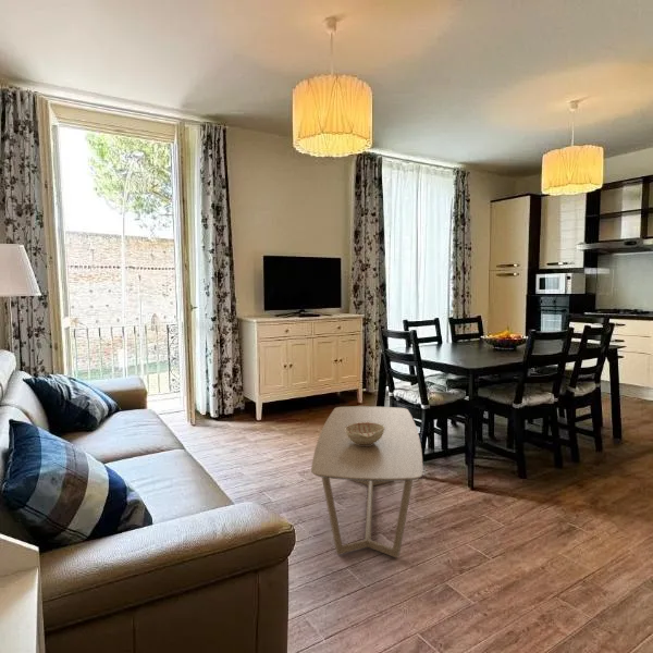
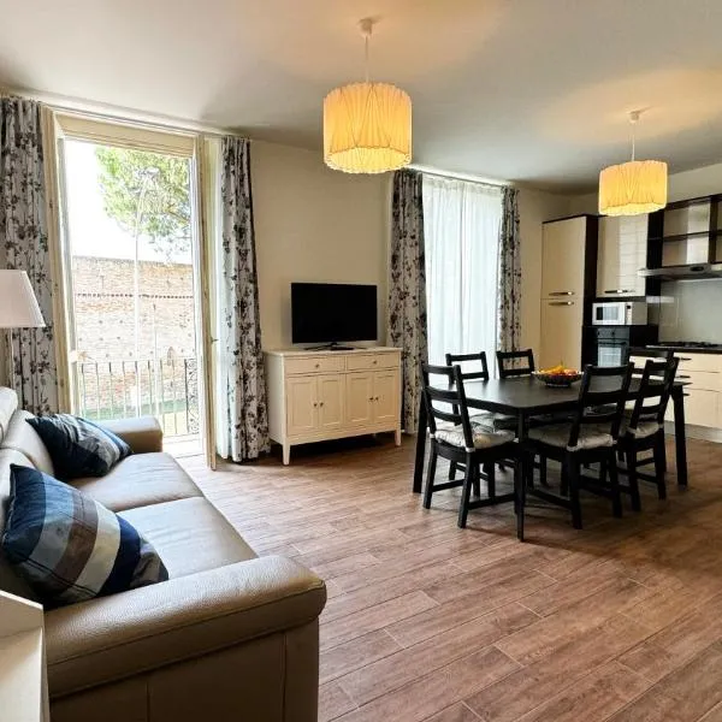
- coffee table [310,405,423,559]
- decorative bowl [345,421,384,445]
